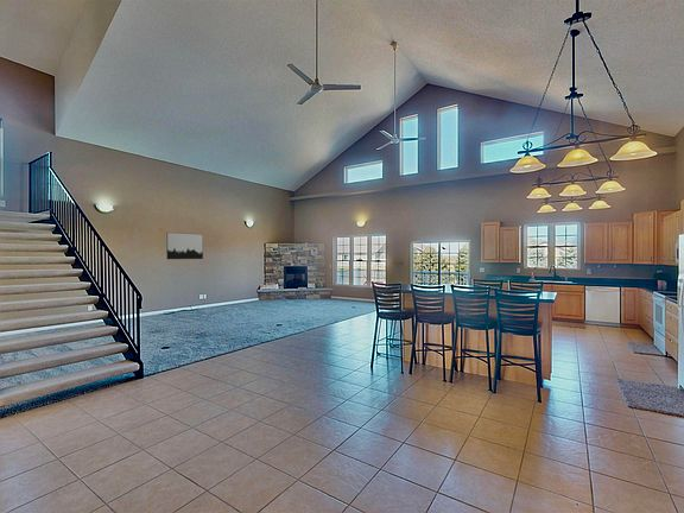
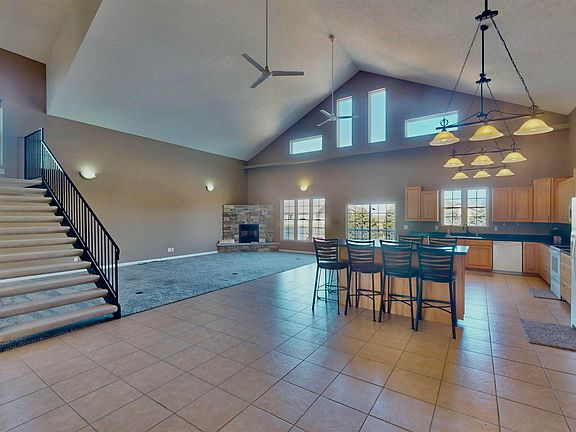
- wall art [166,232,204,260]
